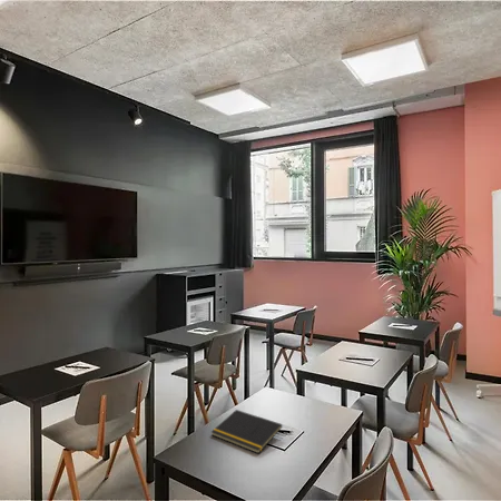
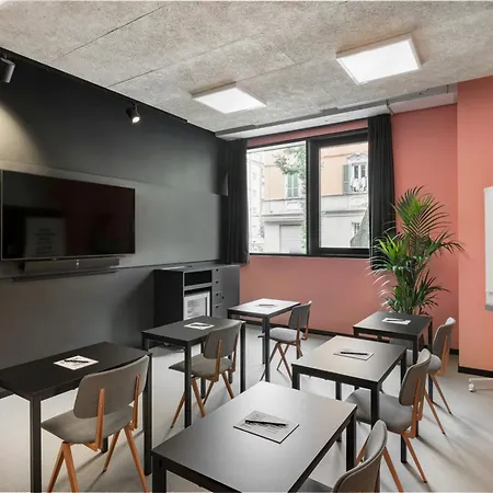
- notepad [210,409,283,454]
